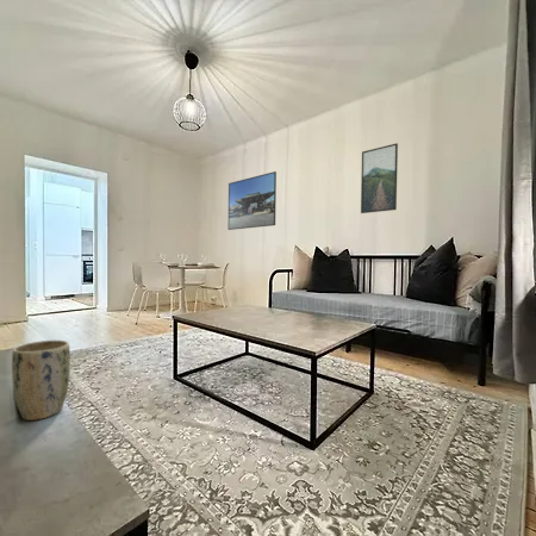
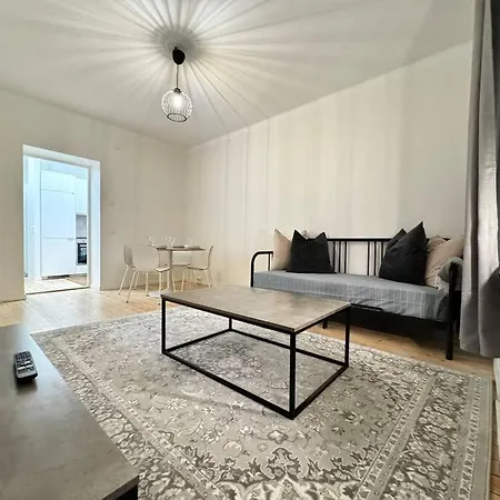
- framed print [228,170,278,231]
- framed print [360,142,399,214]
- plant pot [11,339,71,422]
